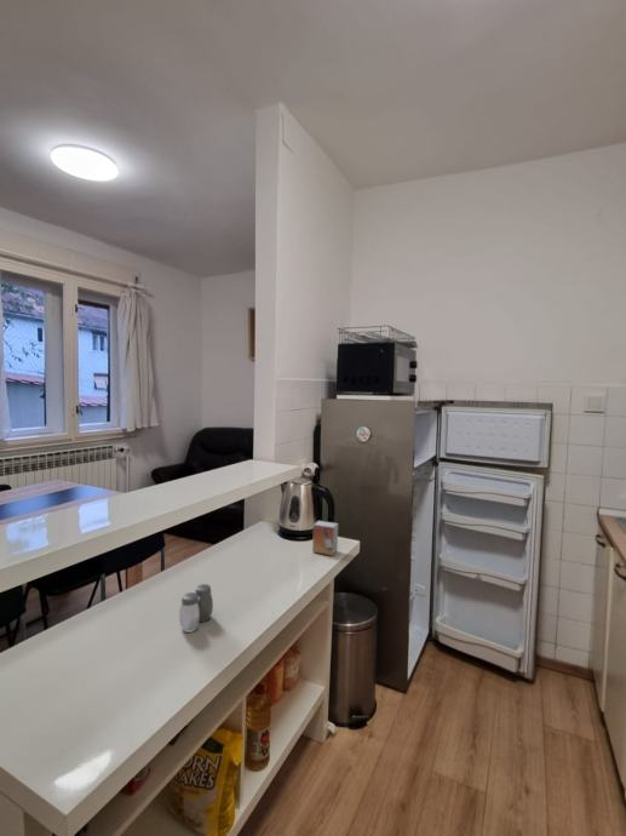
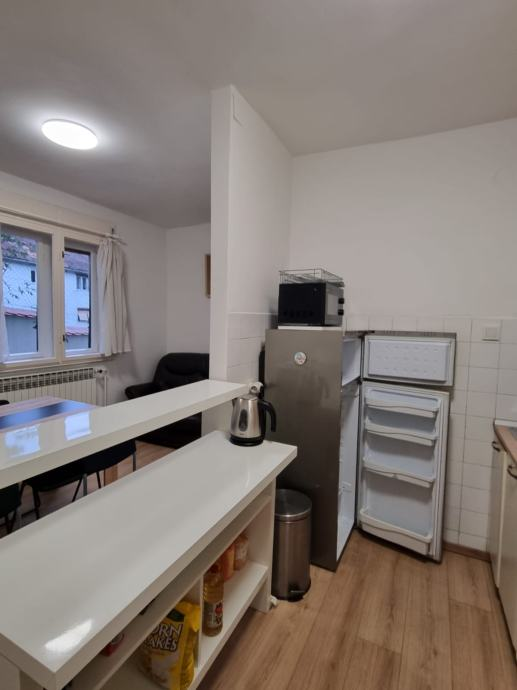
- small box [311,520,339,557]
- salt and pepper shaker [178,583,214,634]
